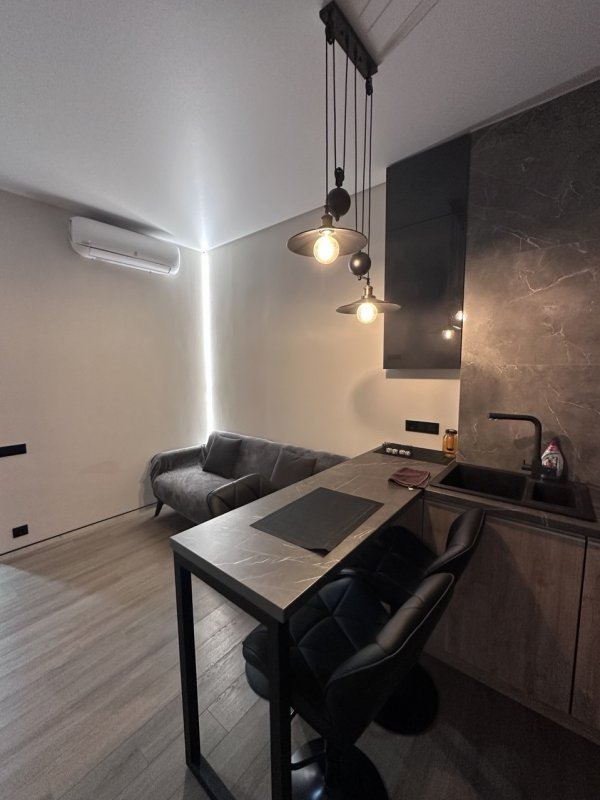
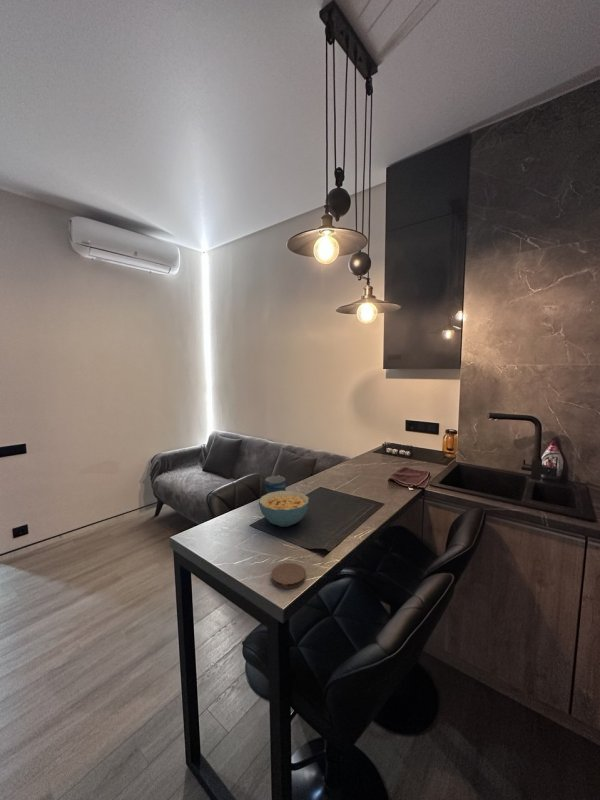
+ cereal bowl [258,490,310,528]
+ mug [264,474,287,495]
+ coaster [270,562,306,590]
